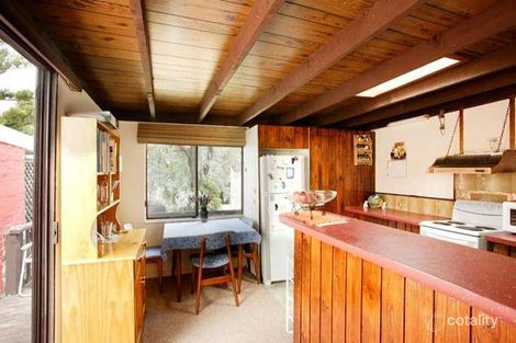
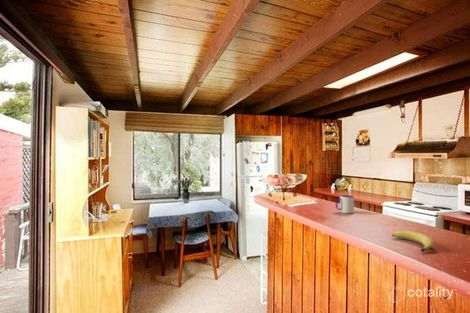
+ fruit [391,230,435,253]
+ mug [335,194,355,214]
